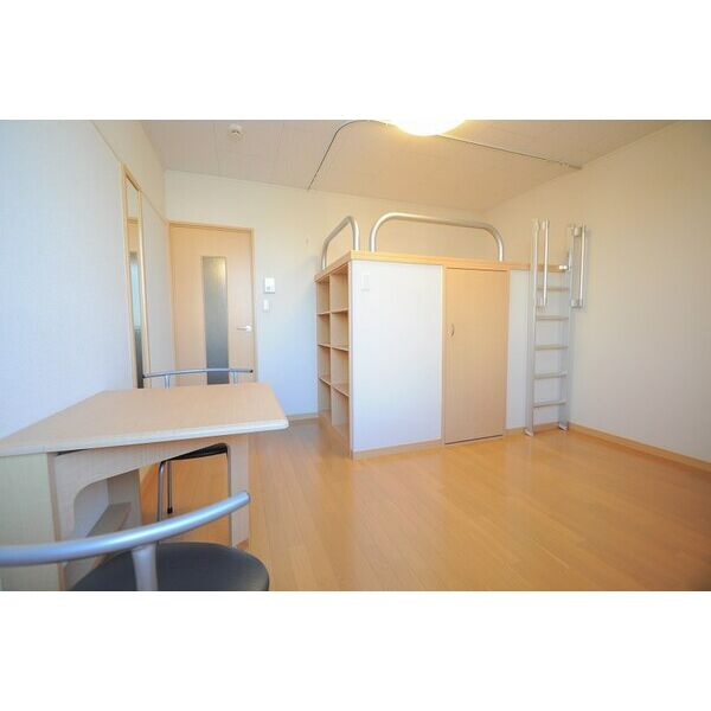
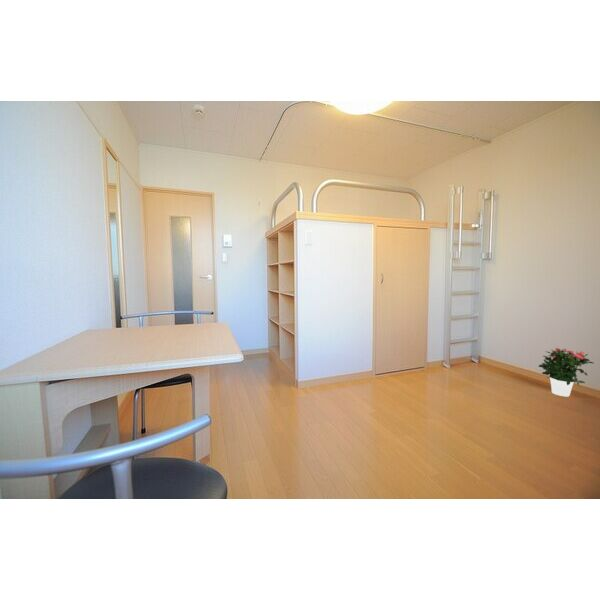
+ potted flower [537,347,594,398]
